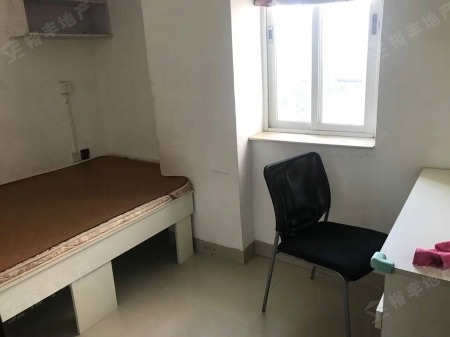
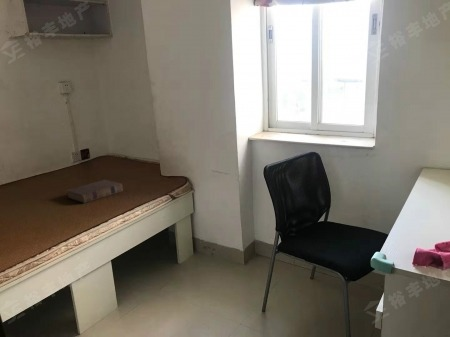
+ book [65,179,124,204]
